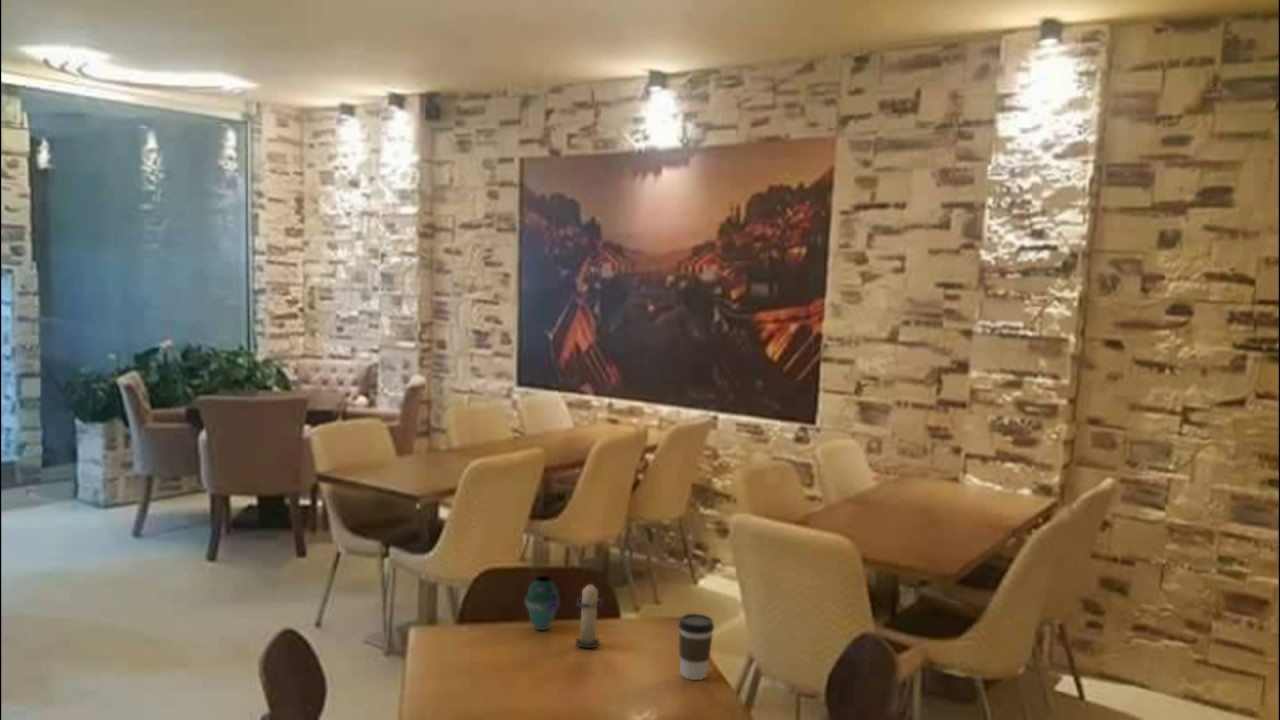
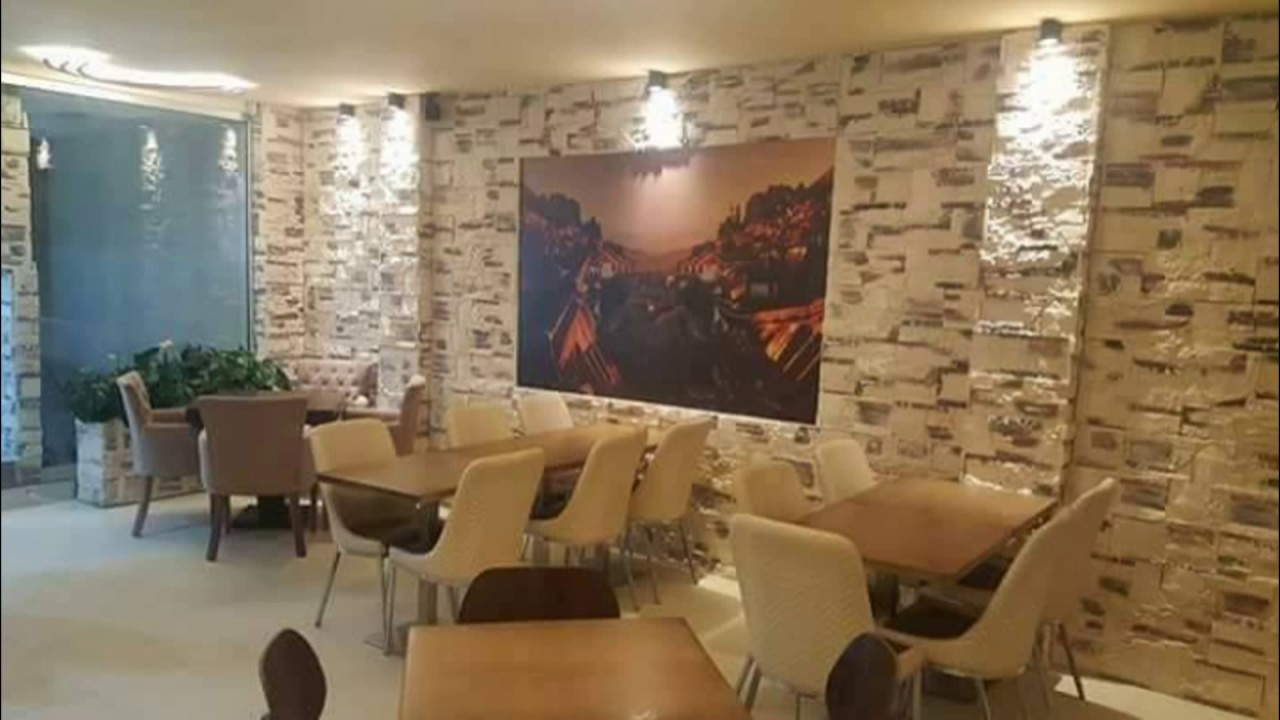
- vase [524,575,562,631]
- candle [574,579,604,649]
- coffee cup [677,612,715,681]
